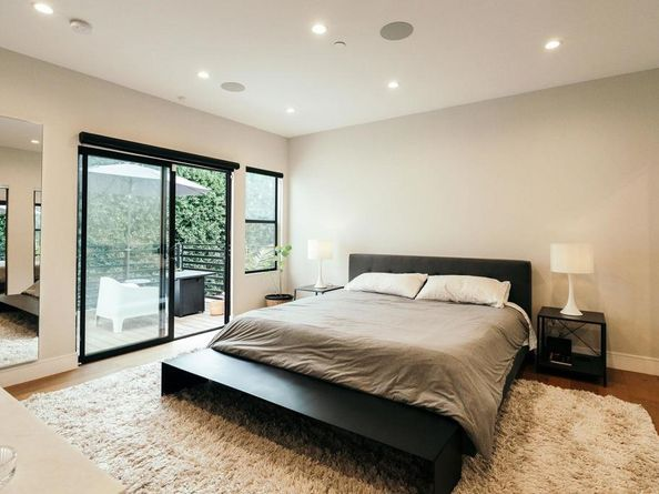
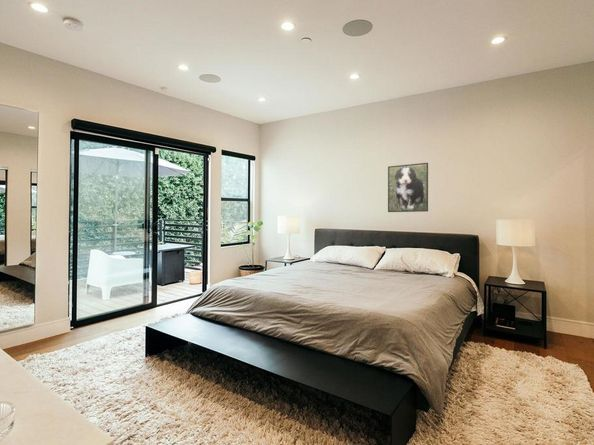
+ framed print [387,162,429,213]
